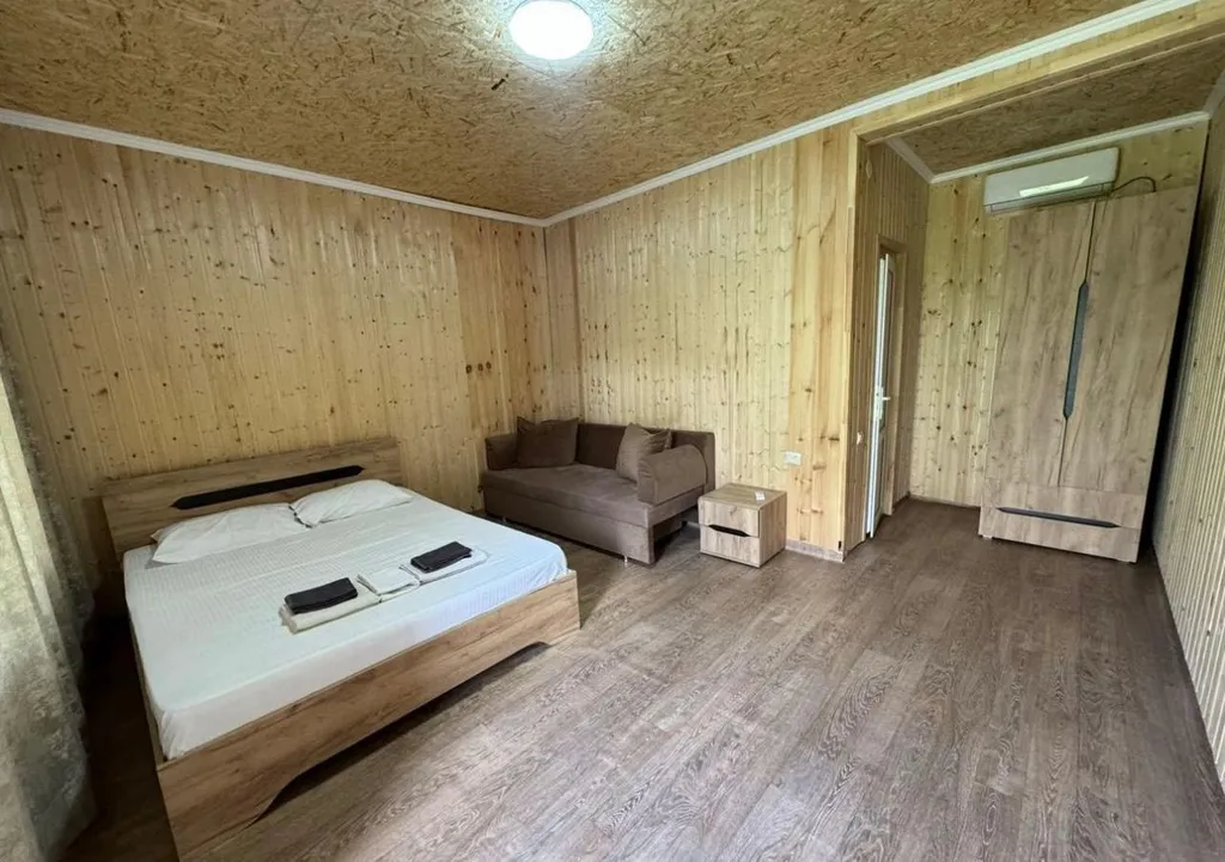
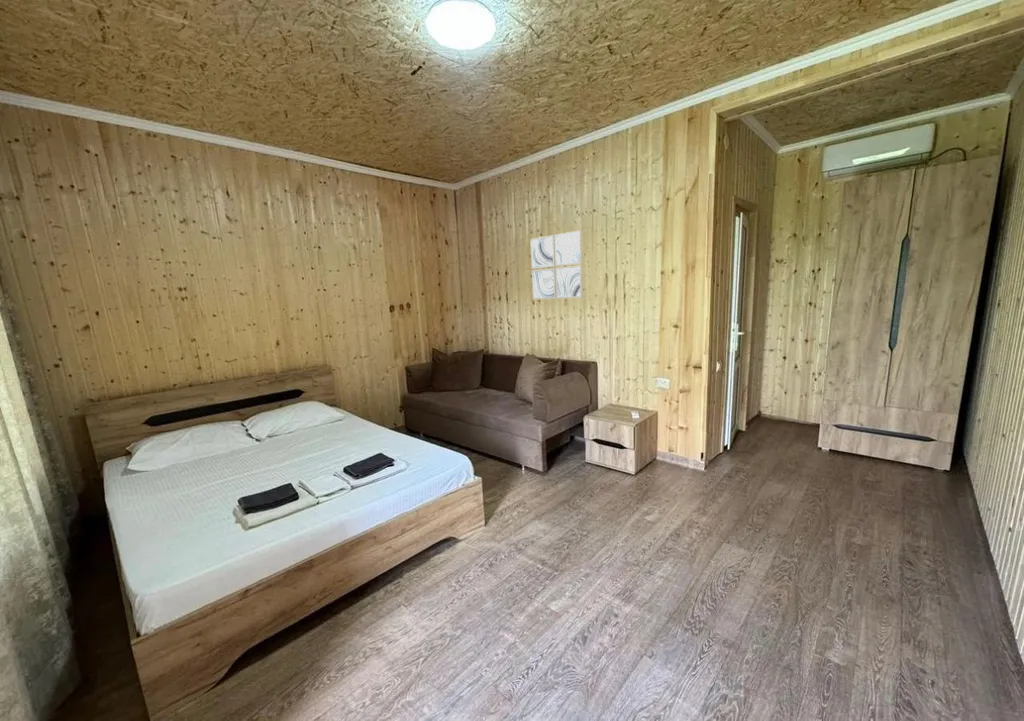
+ wall art [529,229,584,300]
